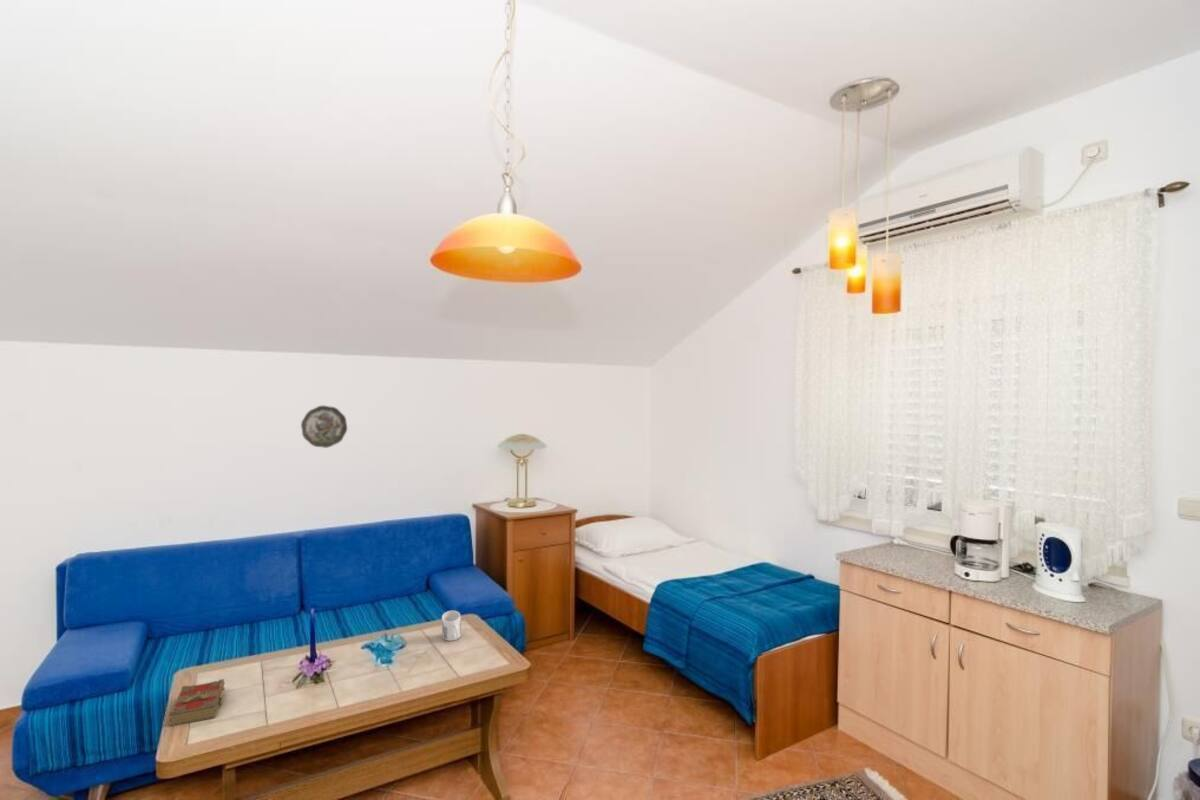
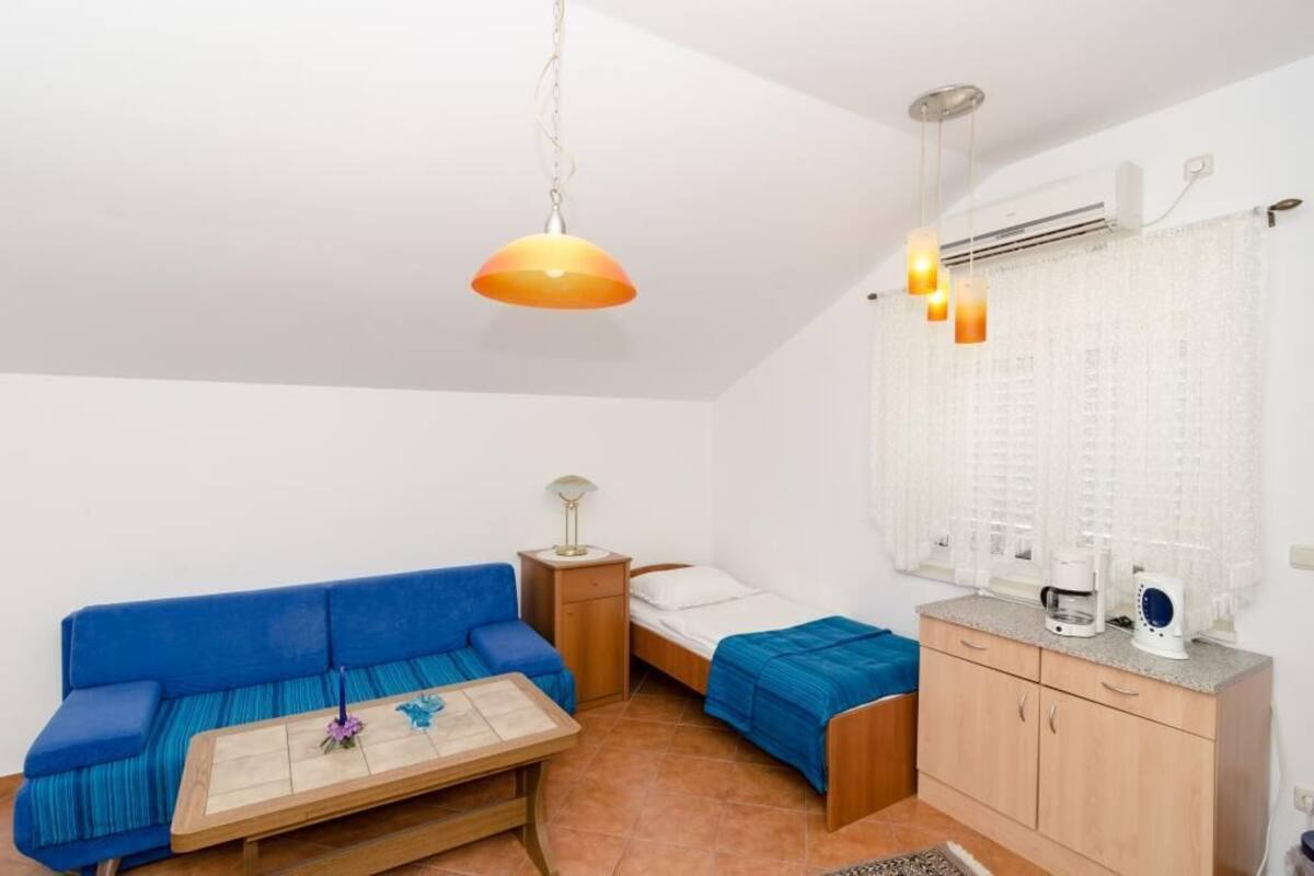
- book [168,678,226,727]
- decorative plate [300,405,348,449]
- mug [441,610,462,642]
